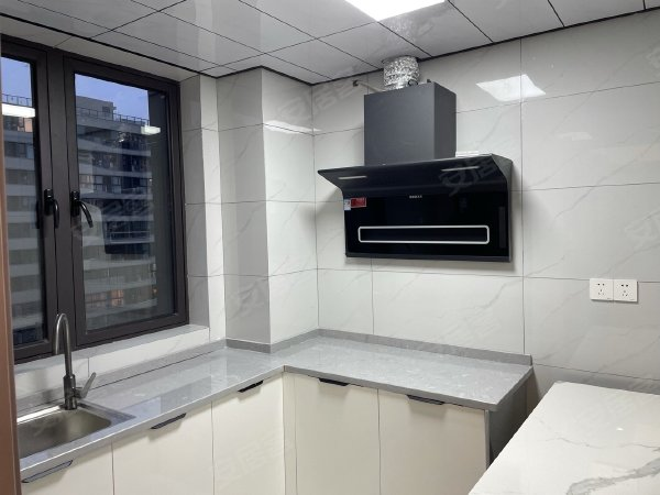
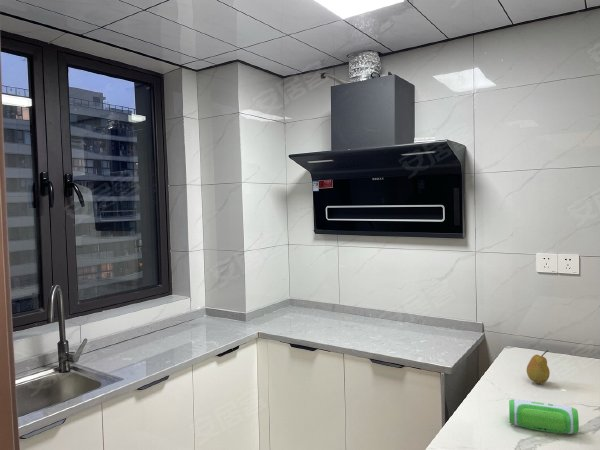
+ fruit [526,349,551,385]
+ speaker [508,398,580,435]
